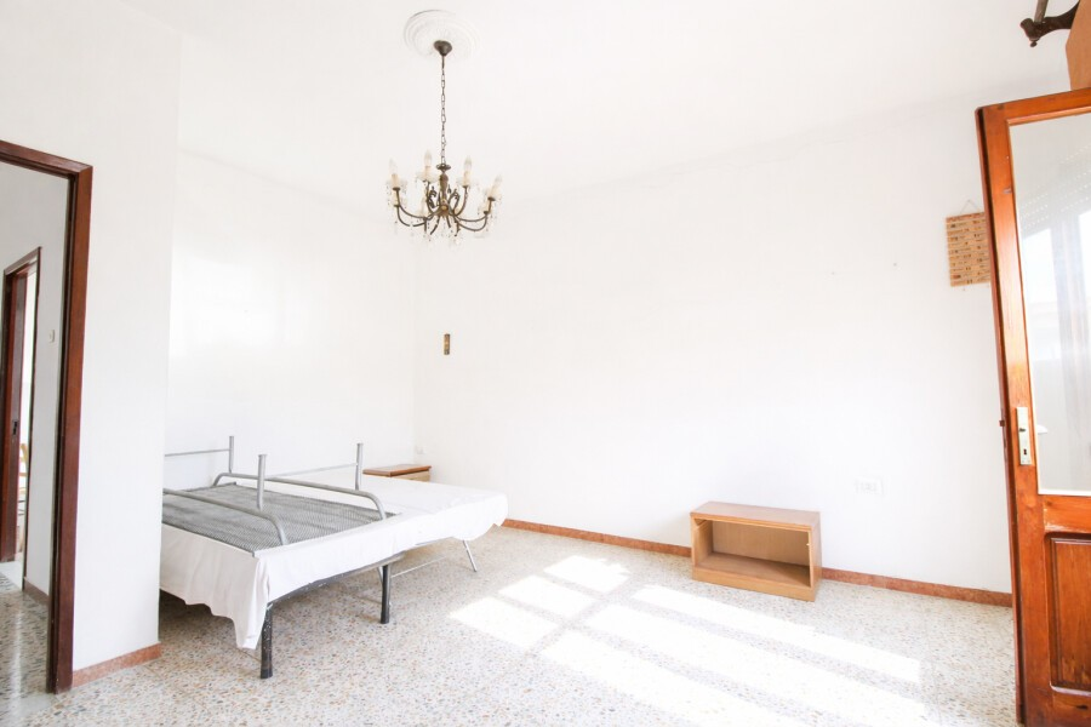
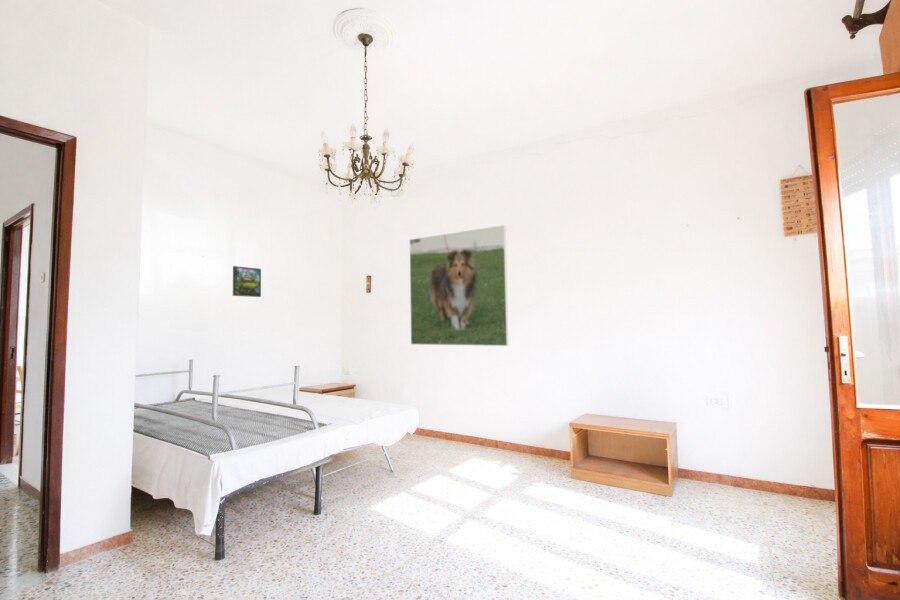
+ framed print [232,265,262,298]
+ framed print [409,224,509,347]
